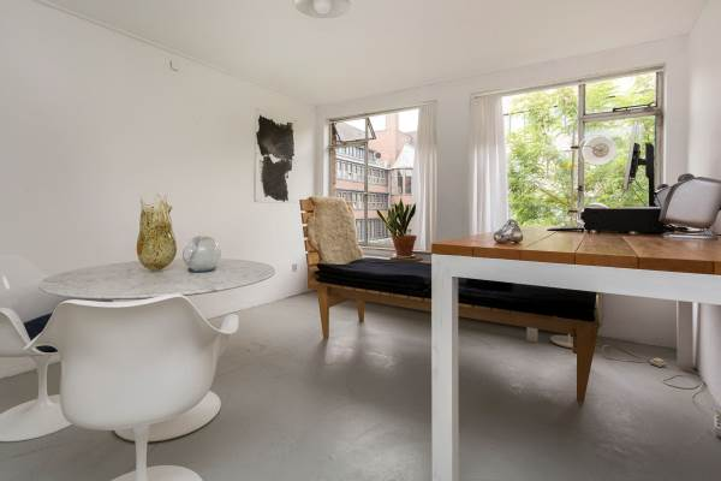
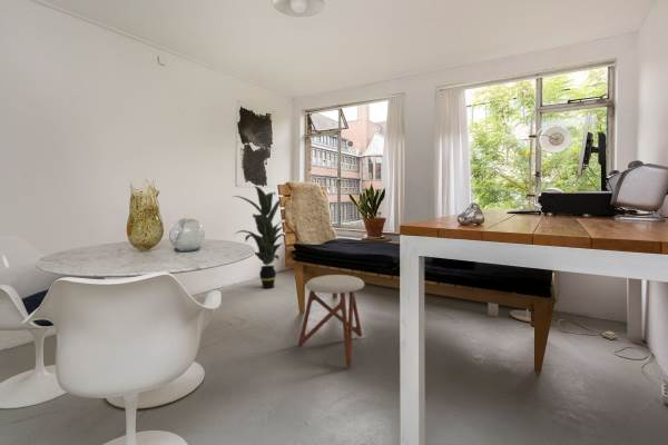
+ stool [297,274,365,368]
+ indoor plant [230,185,285,289]
